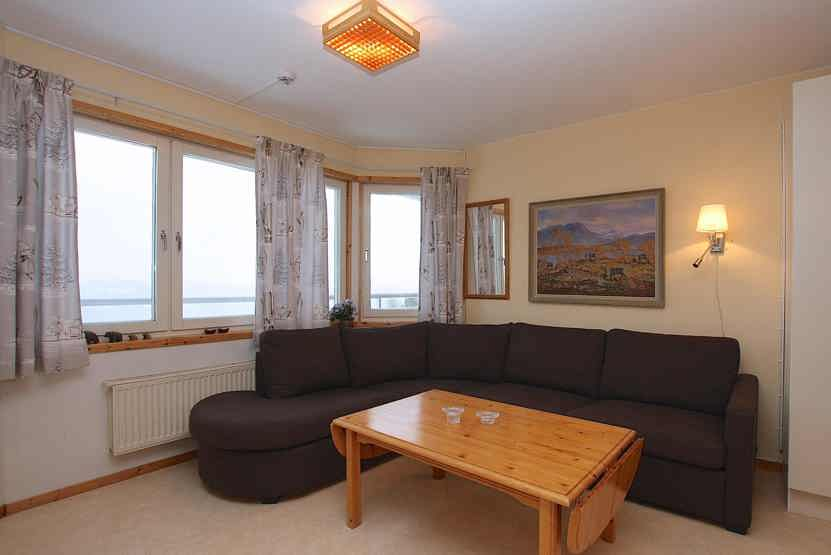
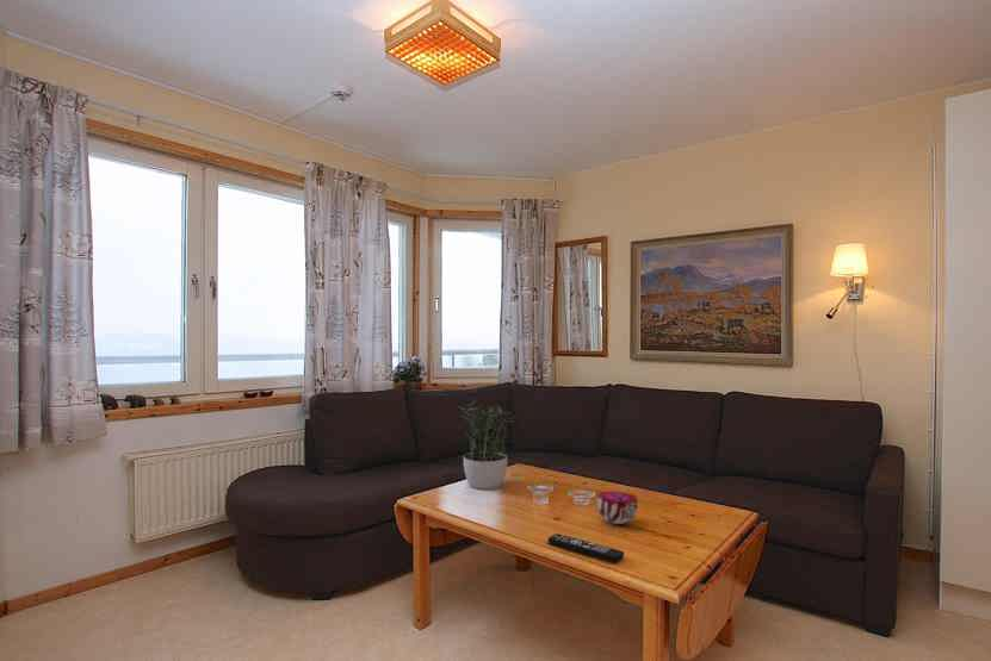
+ potted plant [456,399,518,491]
+ decorative bowl [595,489,639,525]
+ remote control [547,532,625,563]
